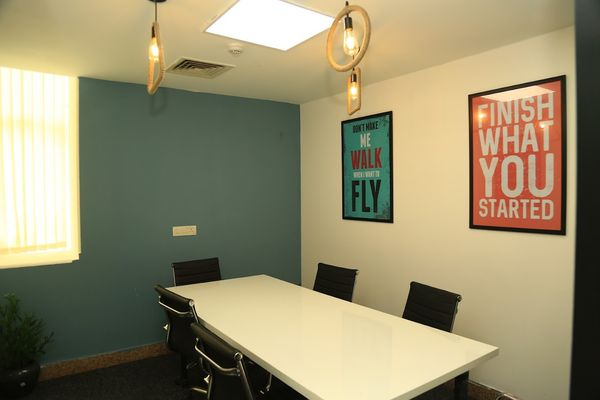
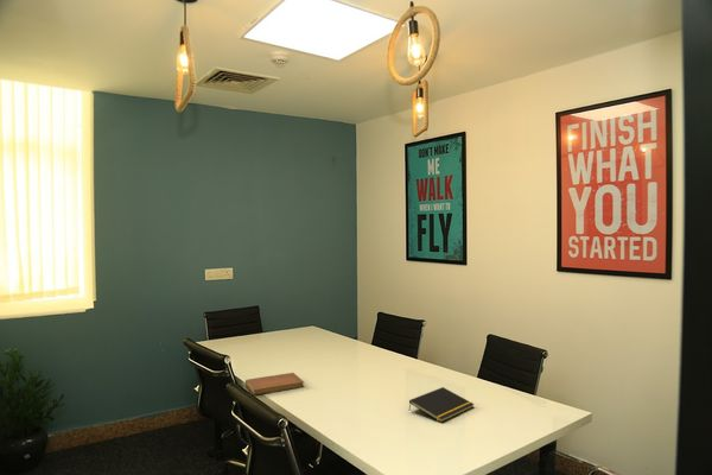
+ notepad [408,386,476,424]
+ notebook [244,372,305,397]
